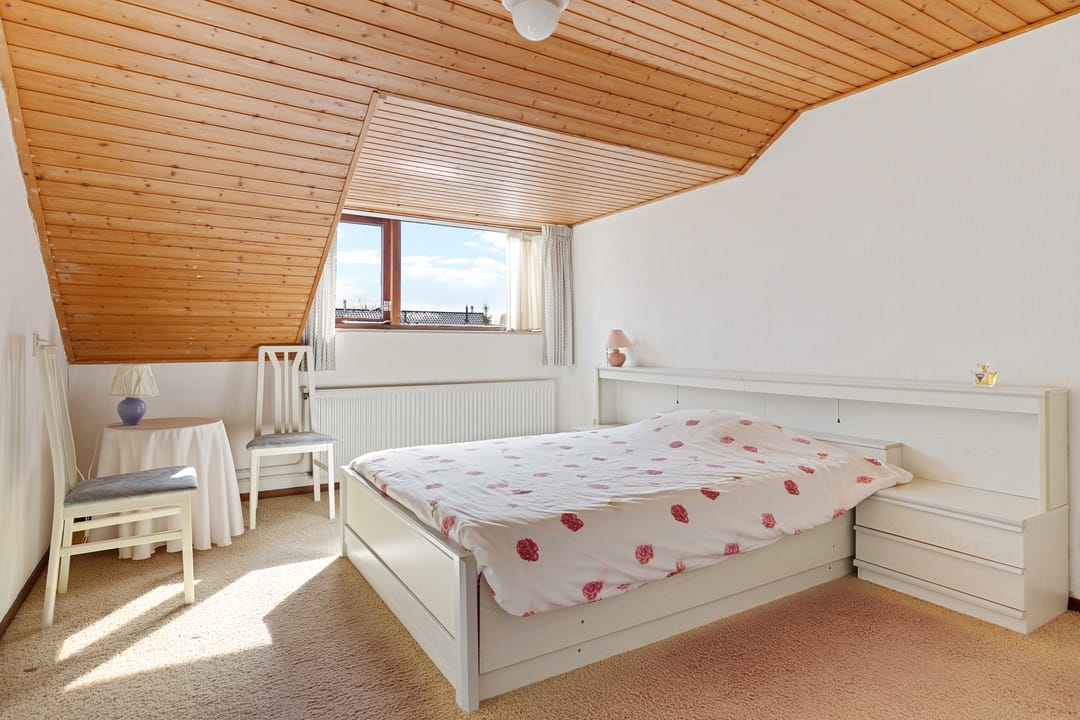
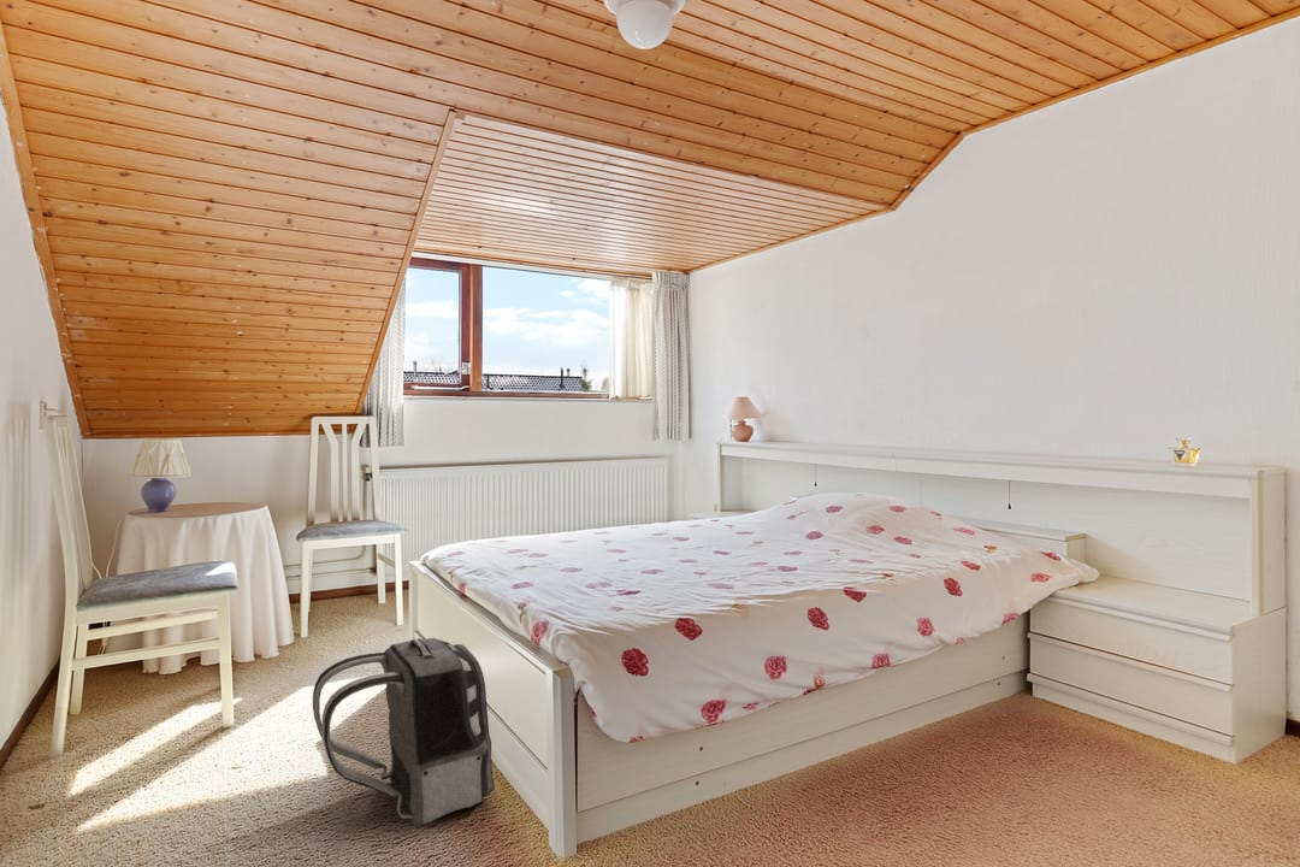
+ backpack [312,637,496,827]
